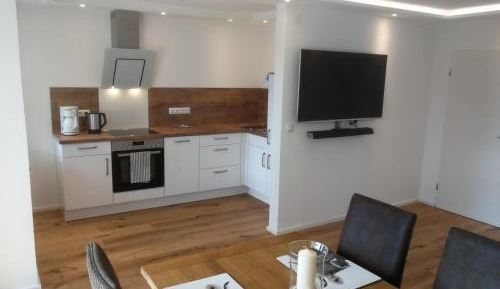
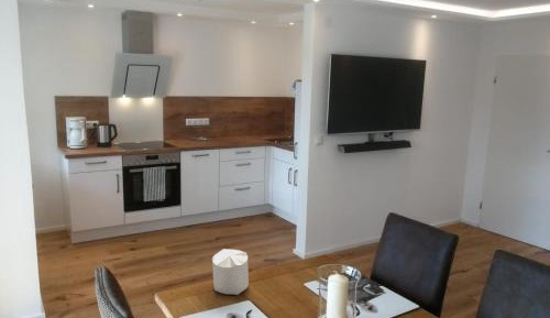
+ candle [211,248,250,296]
